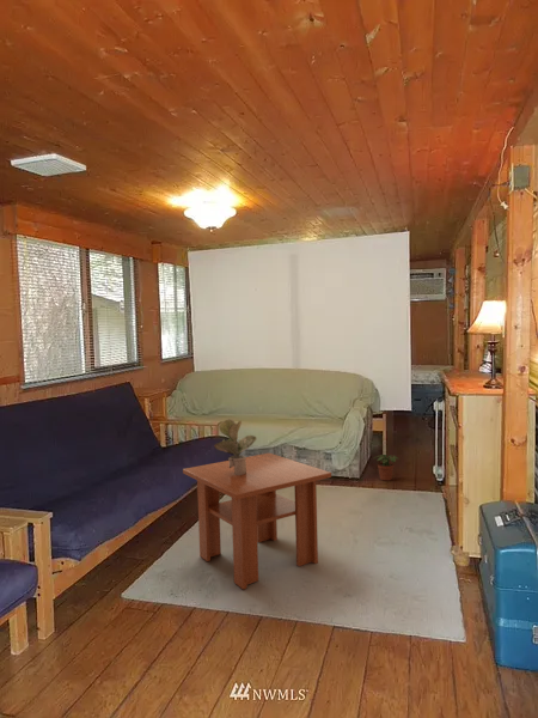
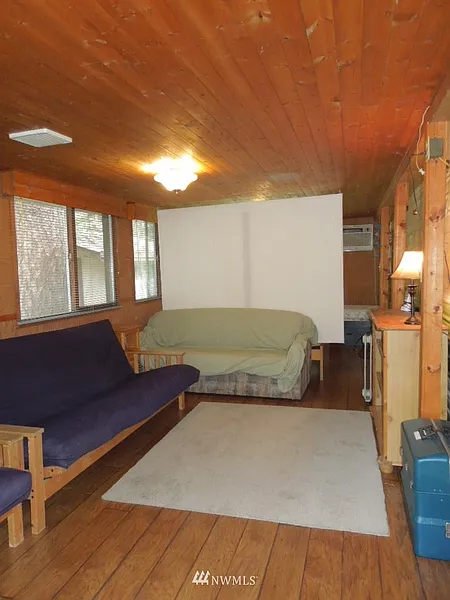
- potted plant [373,454,399,482]
- potted plant [213,418,257,475]
- coffee table [182,452,332,591]
